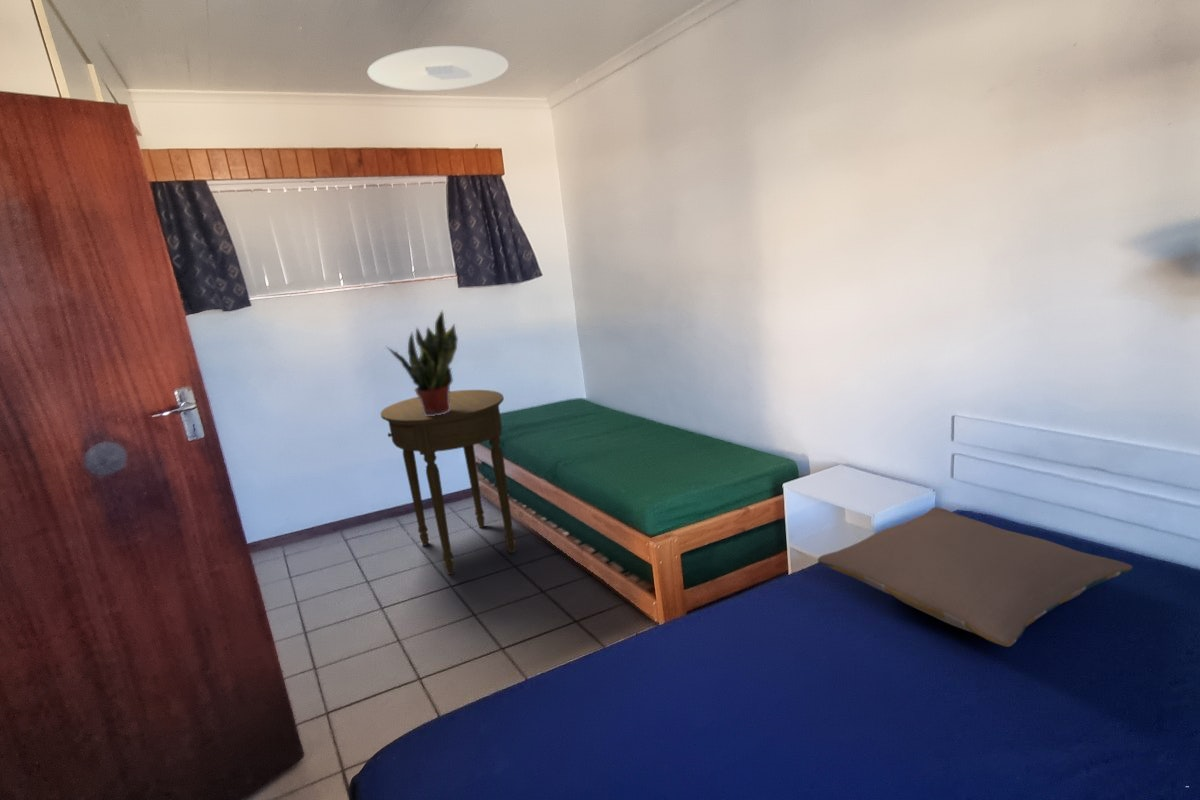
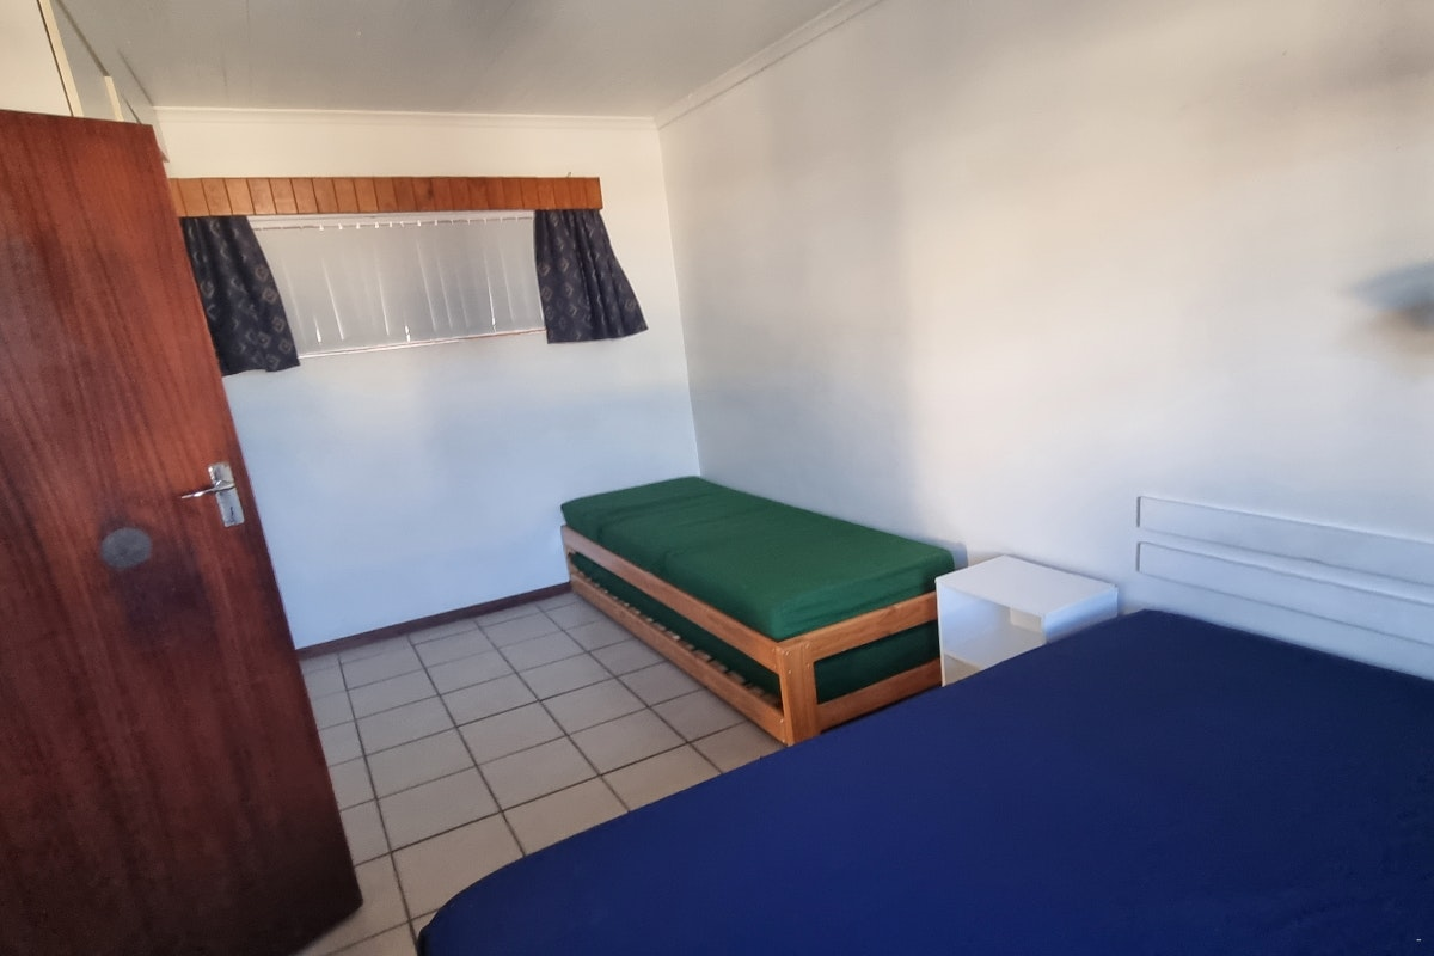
- potted plant [384,310,459,416]
- pillow [817,506,1134,648]
- side table [380,389,516,576]
- ceiling light [367,45,509,92]
